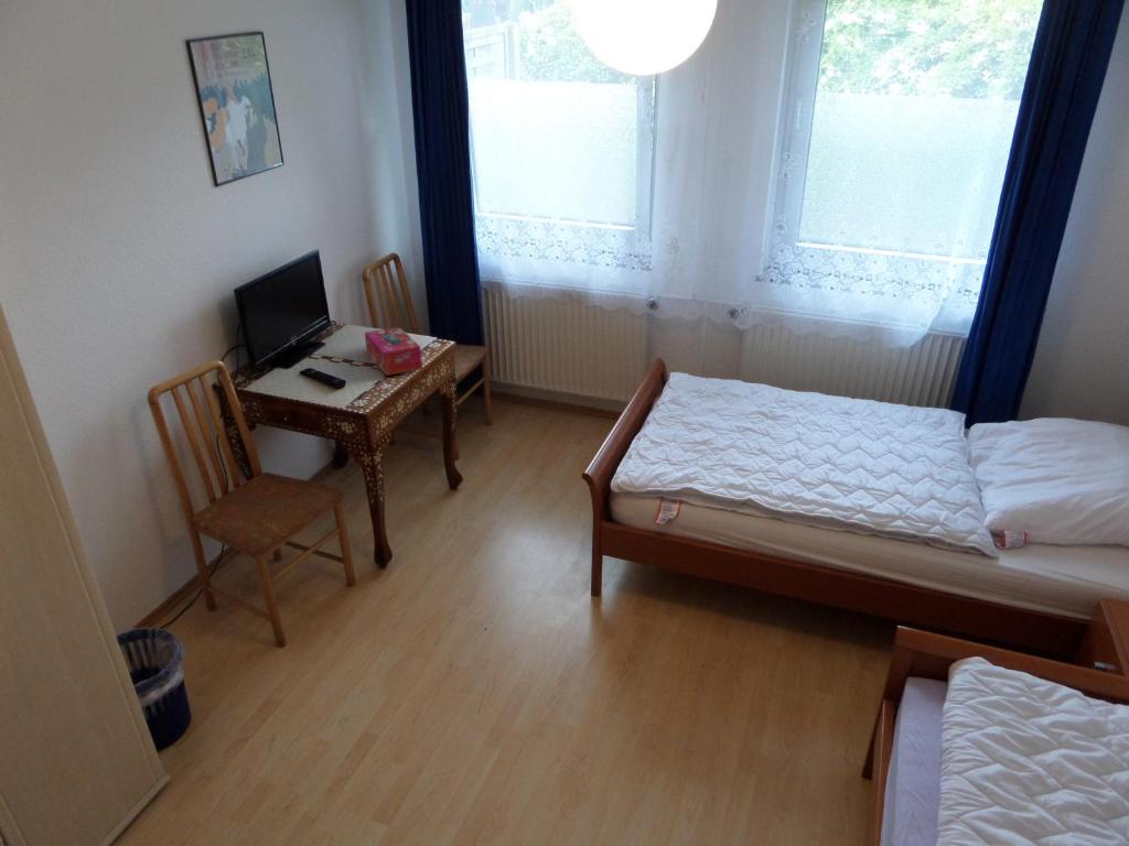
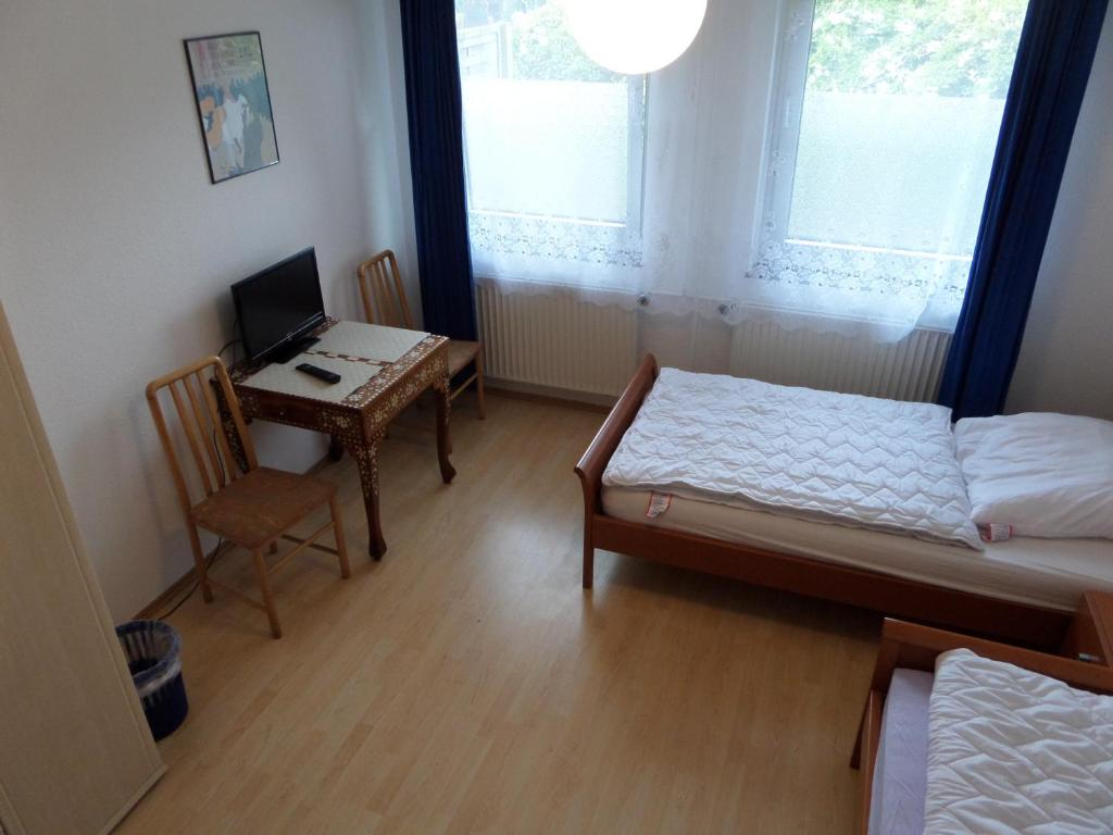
- tissue box [364,326,423,377]
